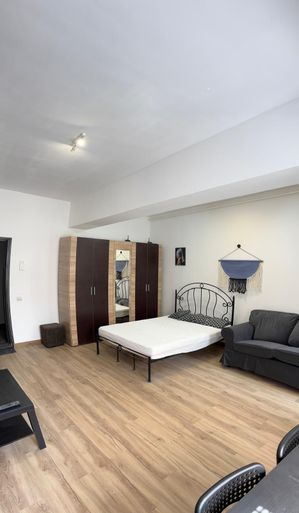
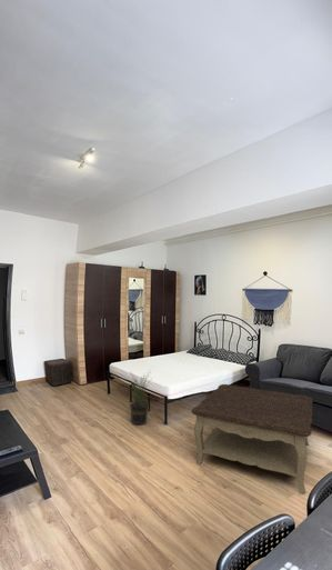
+ potted plant [128,368,153,426]
+ coffee table [190,383,314,496]
